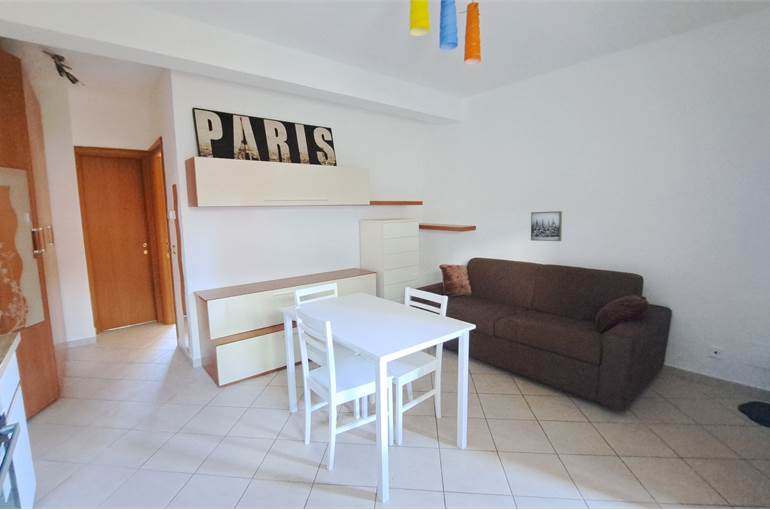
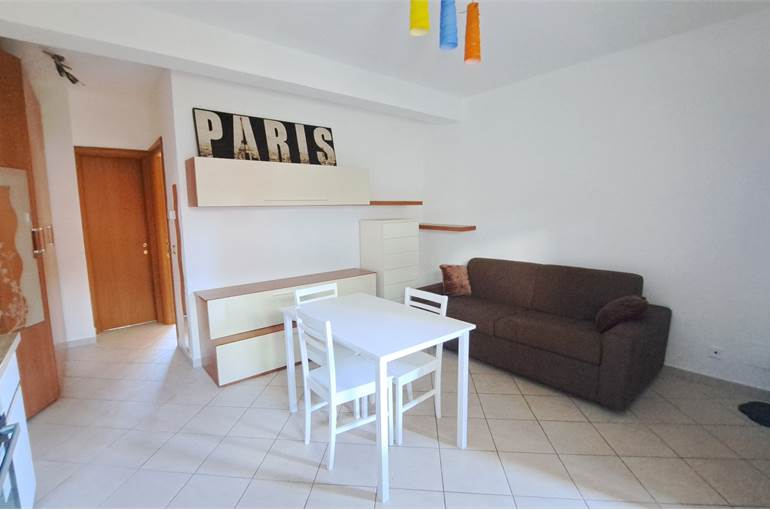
- wall art [530,210,563,242]
